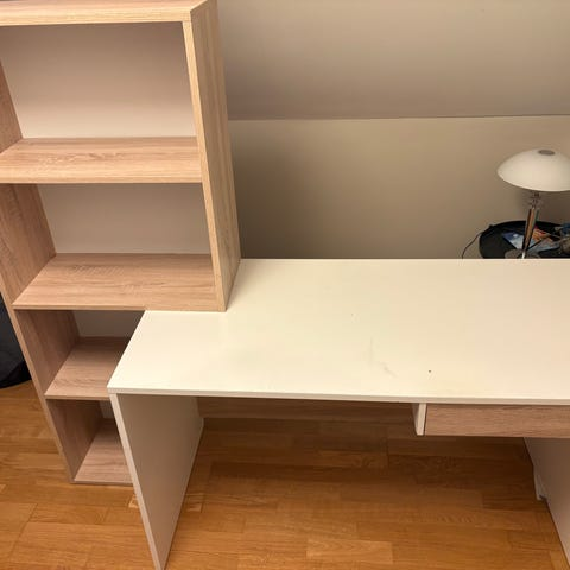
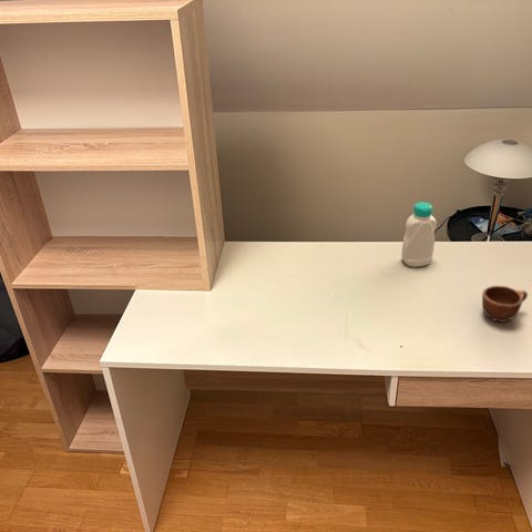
+ bottle [400,201,438,267]
+ mug [481,285,529,324]
